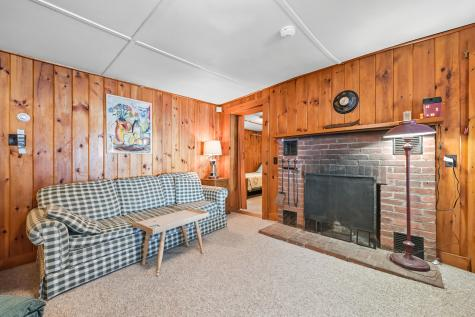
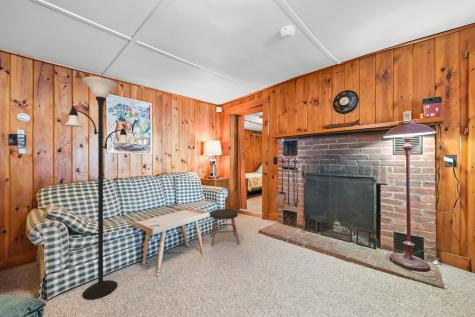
+ floor lamp [63,76,131,301]
+ stool [209,208,240,247]
